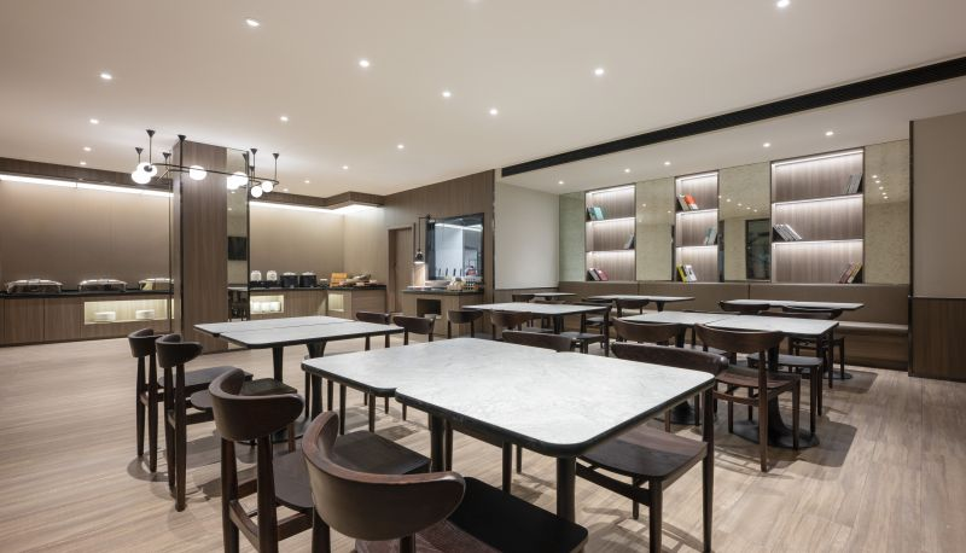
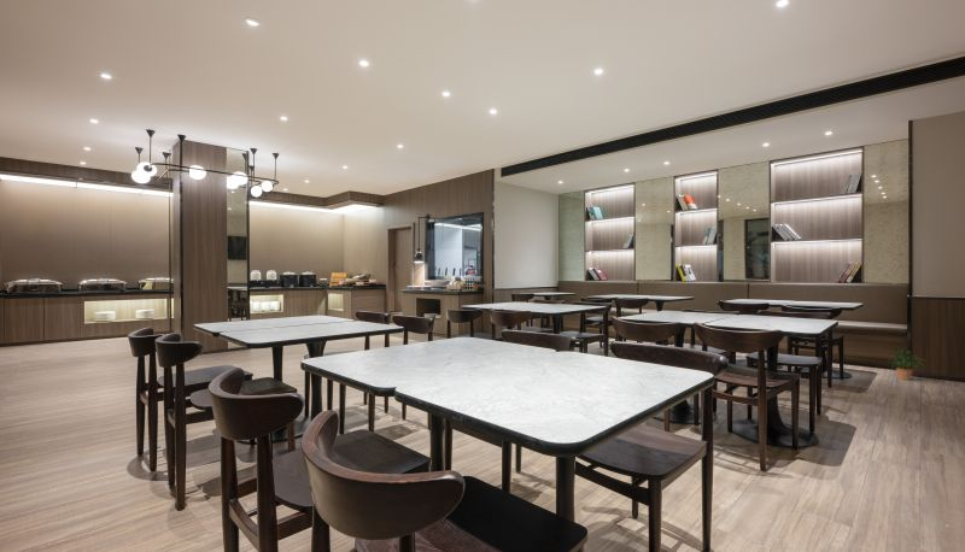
+ potted plant [887,346,929,381]
